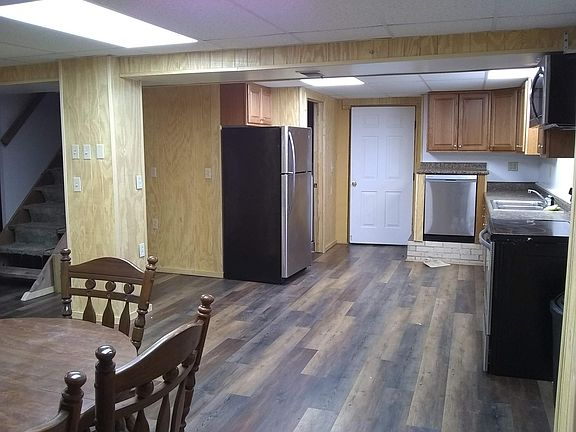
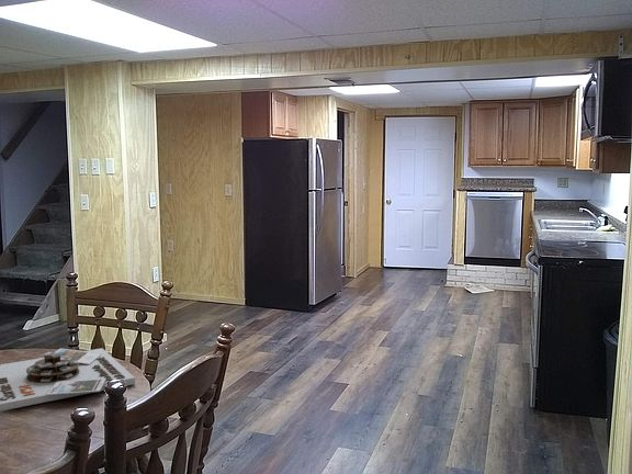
+ board game [0,347,136,413]
